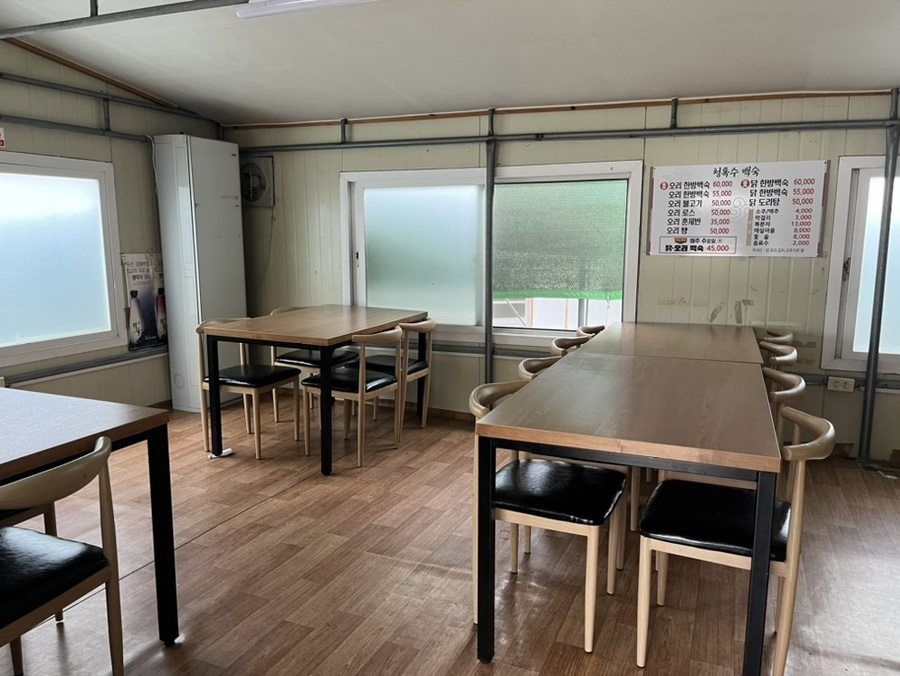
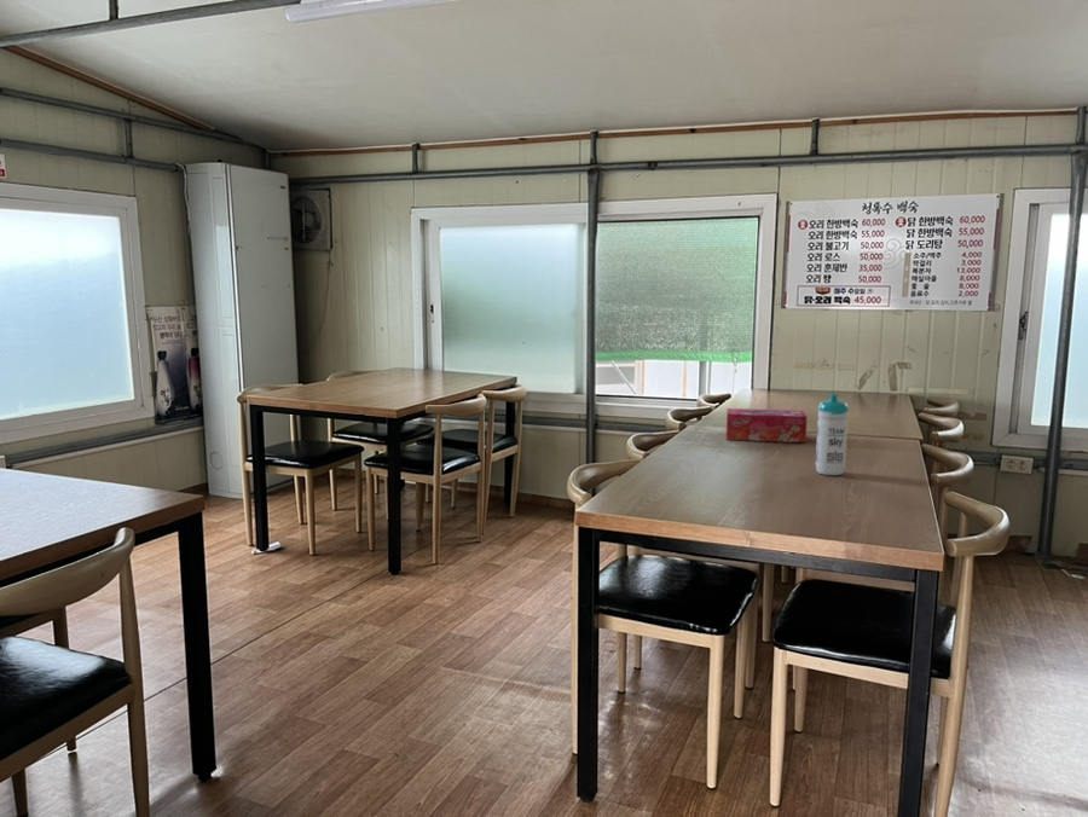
+ tissue box [725,407,809,444]
+ water bottle [815,393,850,476]
